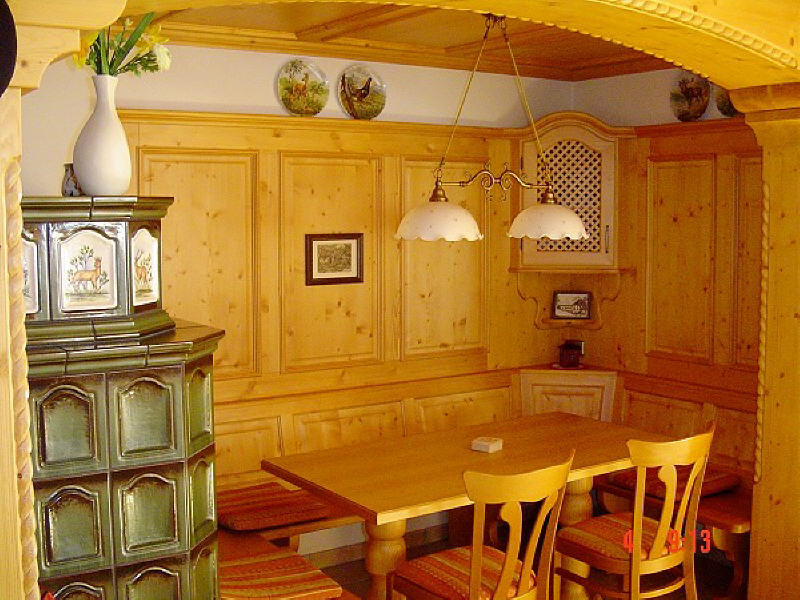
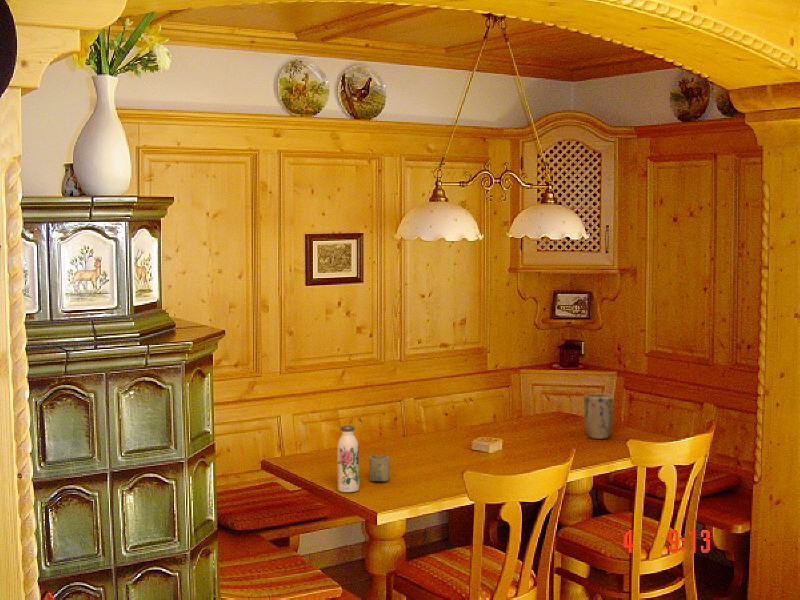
+ cup [368,455,390,482]
+ plant pot [583,393,614,440]
+ water bottle [336,424,360,493]
